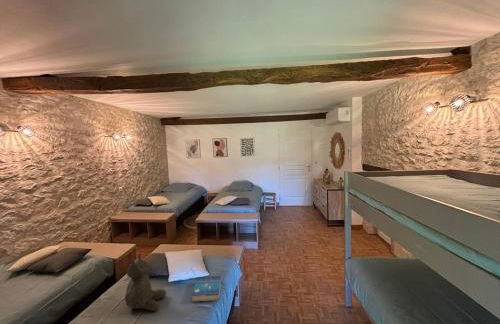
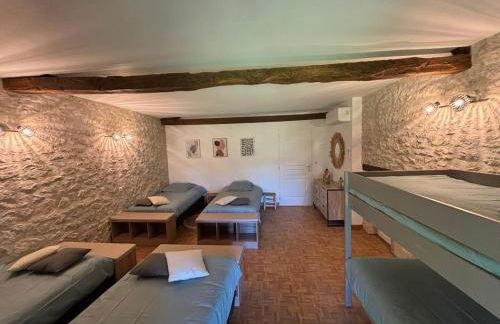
- teddy bear [124,252,167,312]
- book [191,275,222,303]
